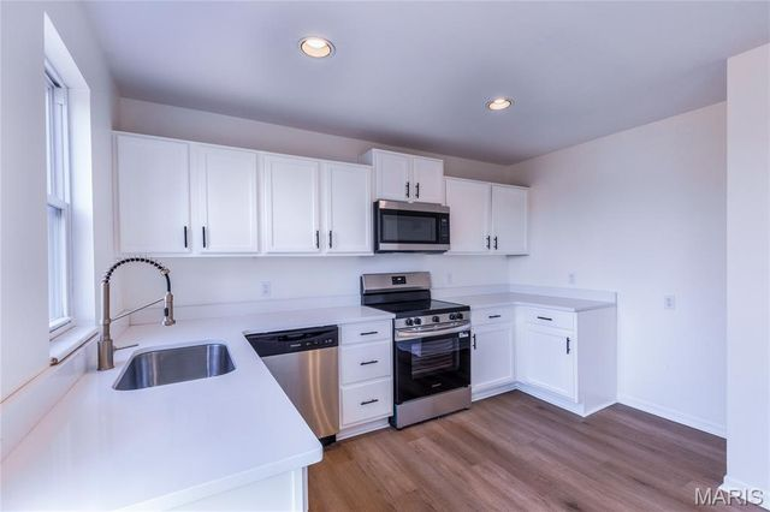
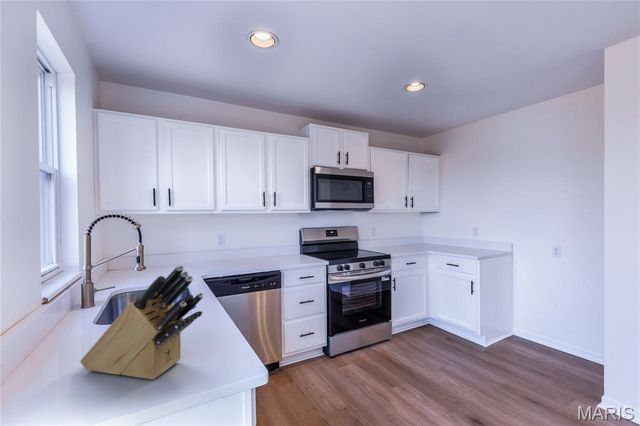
+ knife block [79,264,205,380]
